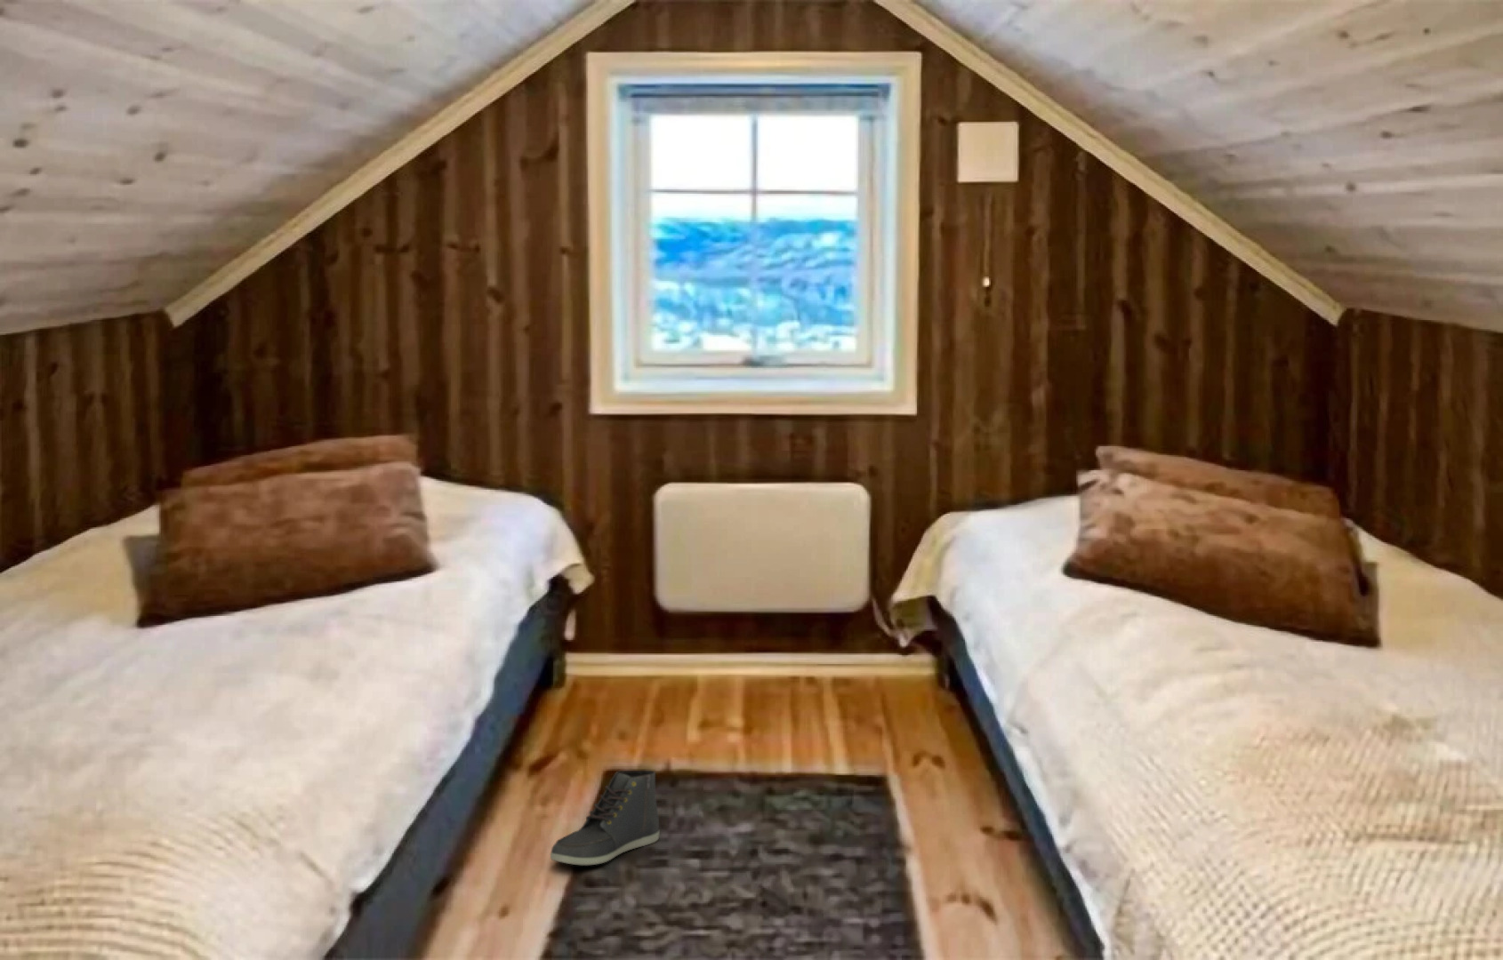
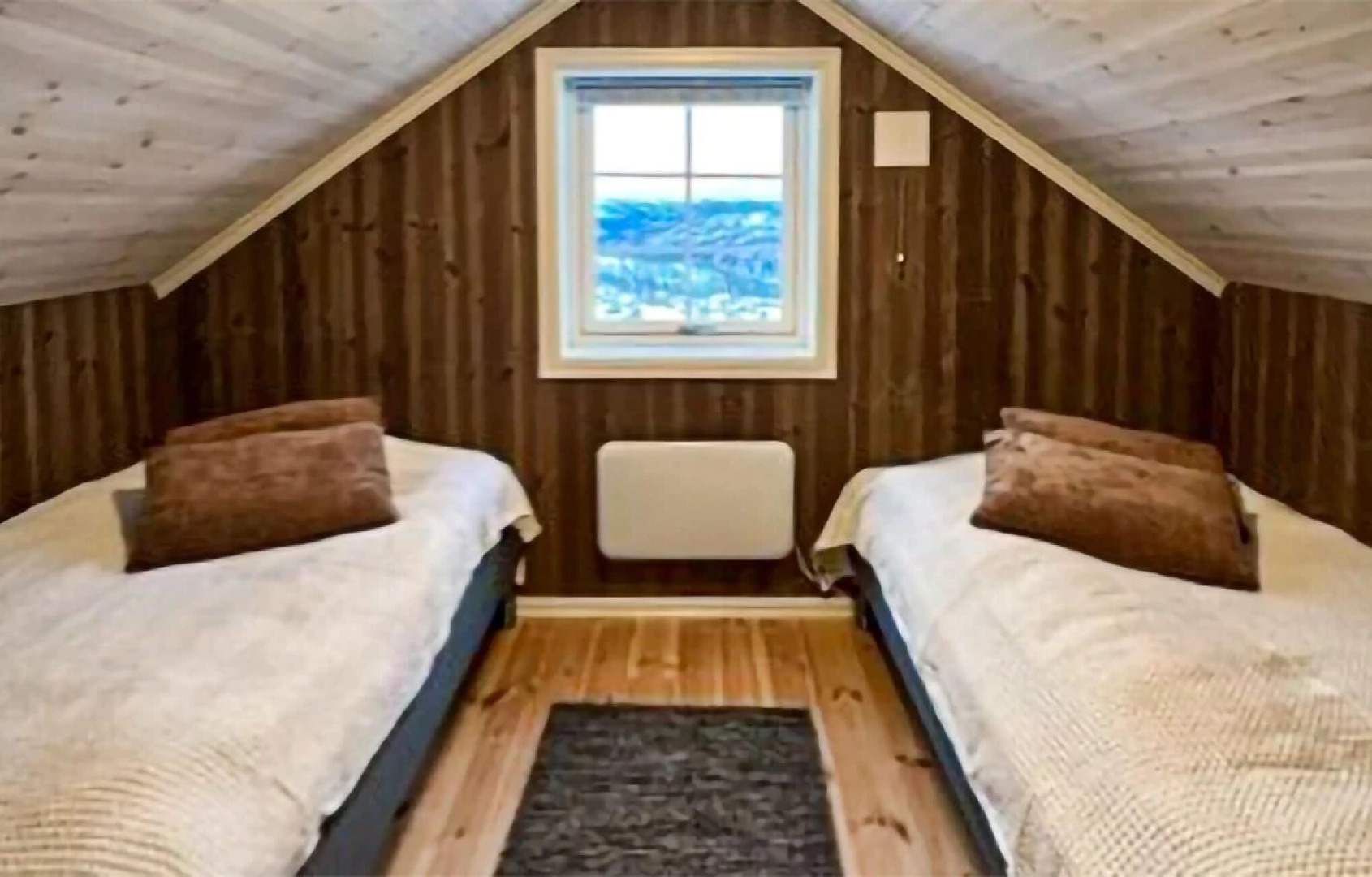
- sneaker [550,770,661,866]
